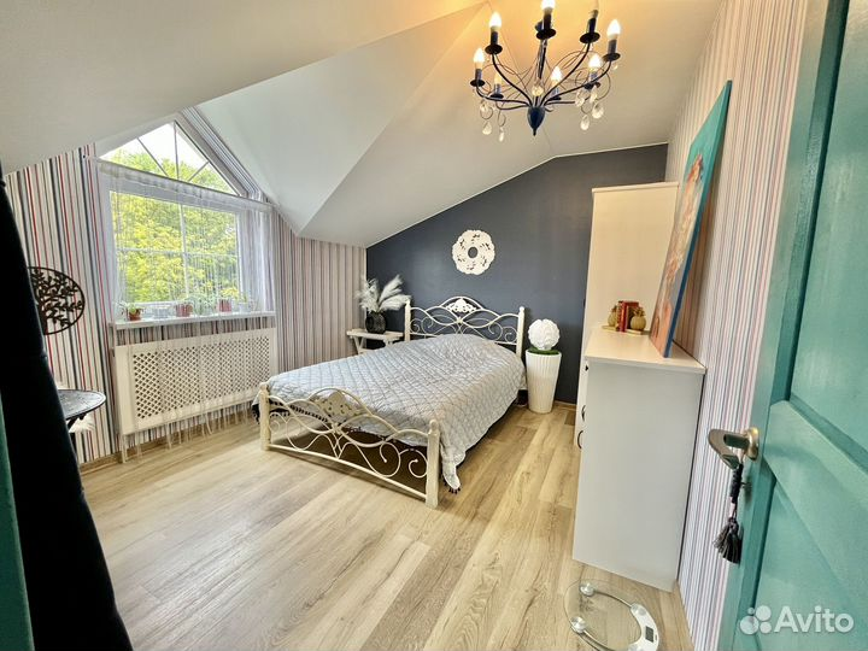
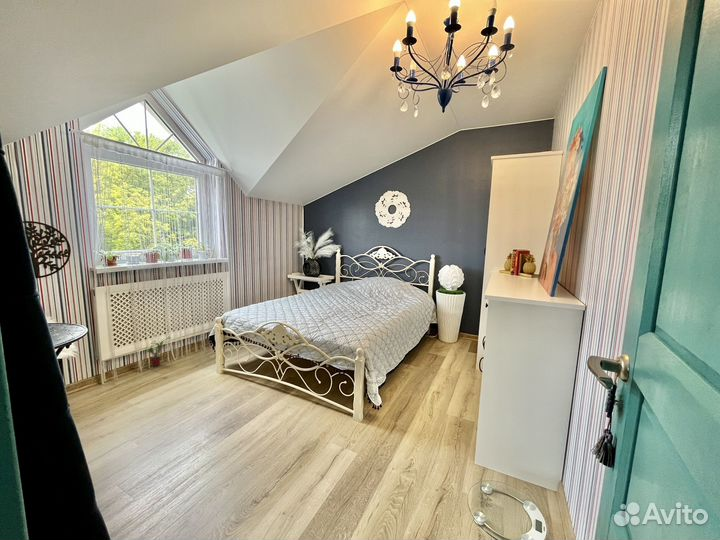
+ potted plant [138,336,171,368]
